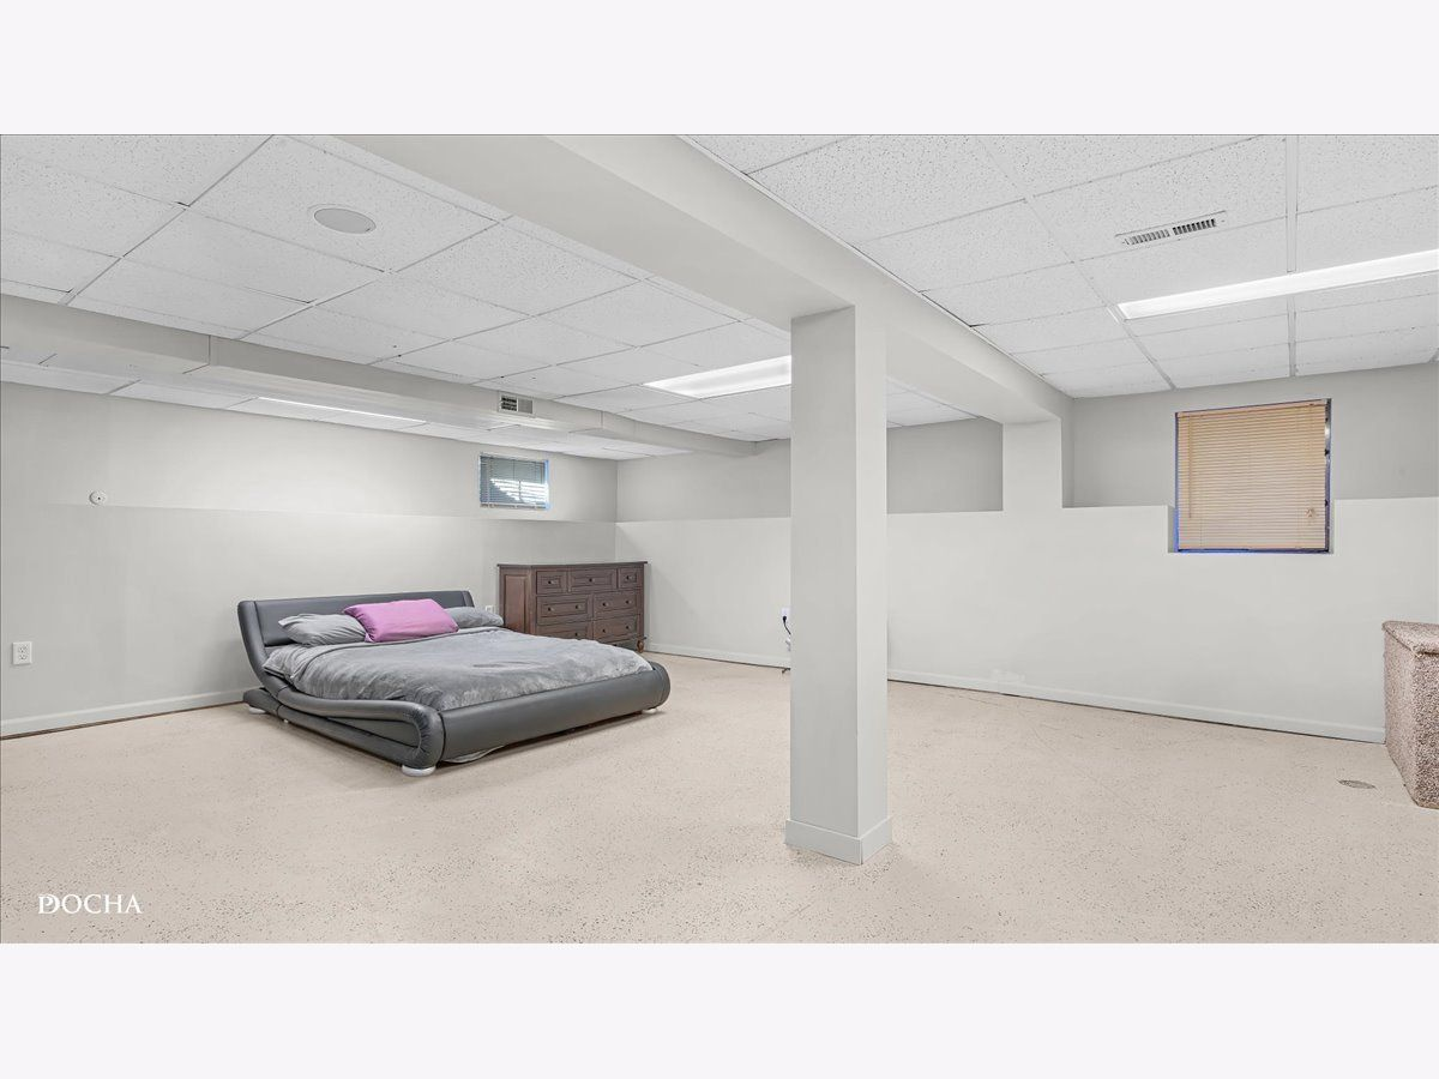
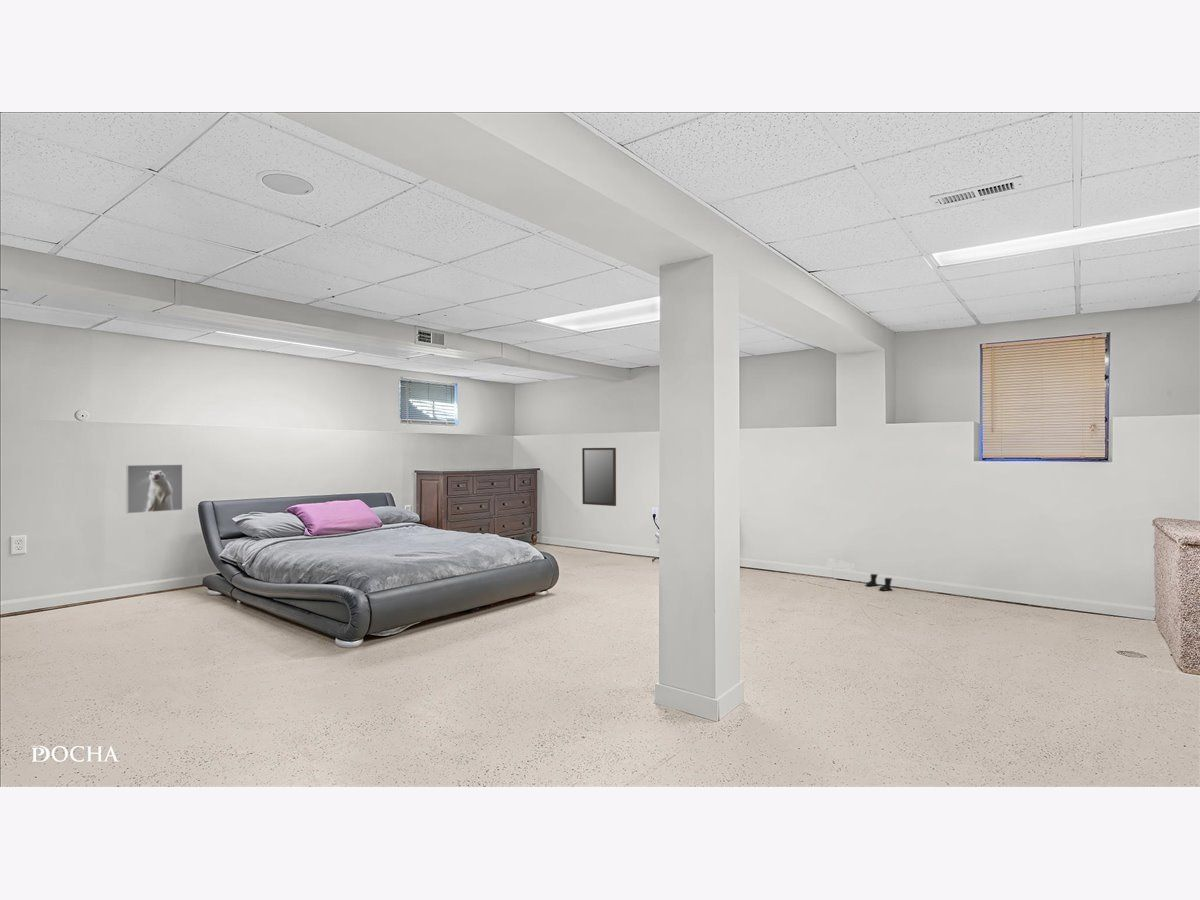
+ boots [865,573,893,592]
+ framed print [125,463,184,515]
+ home mirror [581,447,617,507]
